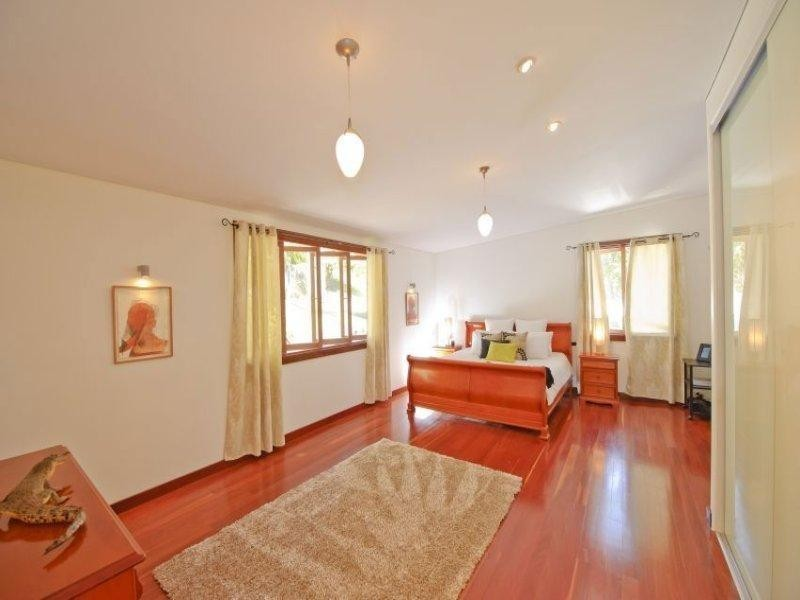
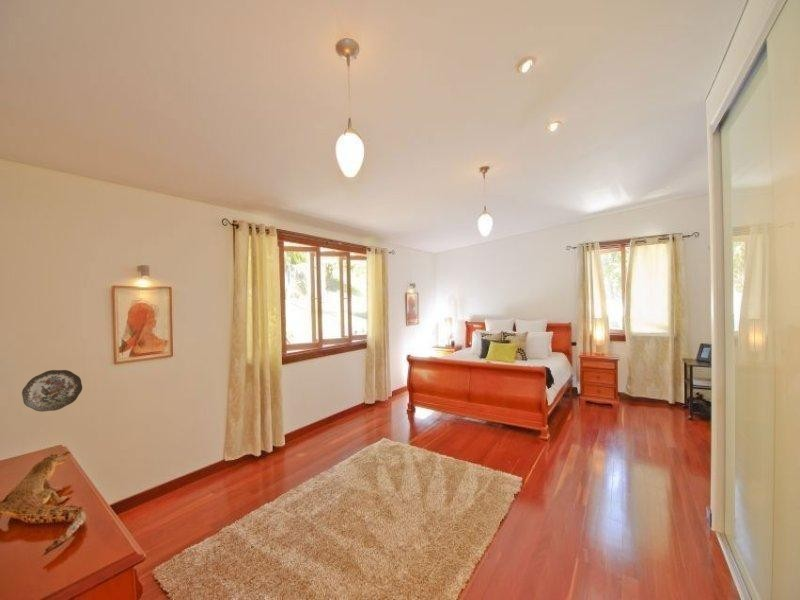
+ decorative plate [21,369,83,413]
